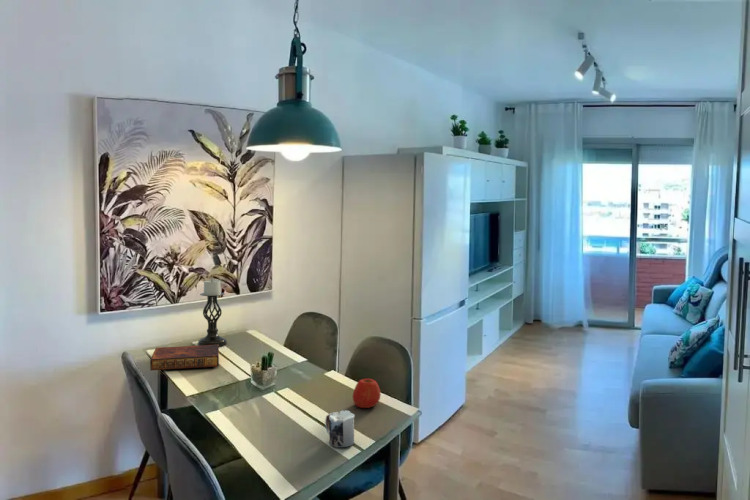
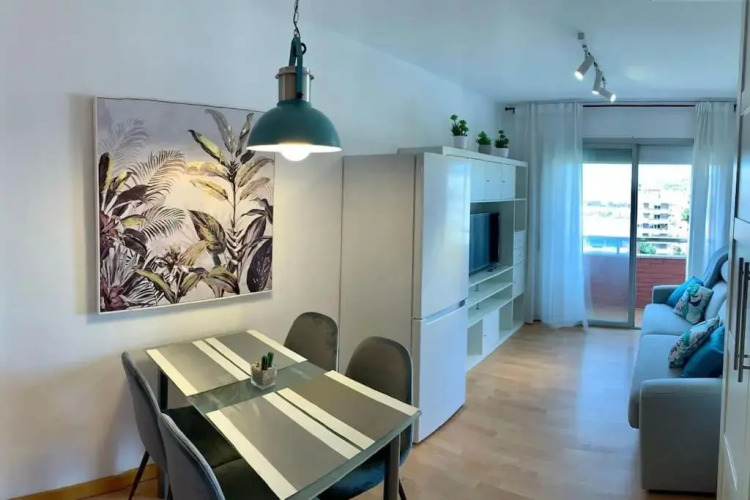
- mug [324,409,355,448]
- book [149,345,220,371]
- apple [352,378,382,409]
- candle holder [197,278,228,347]
